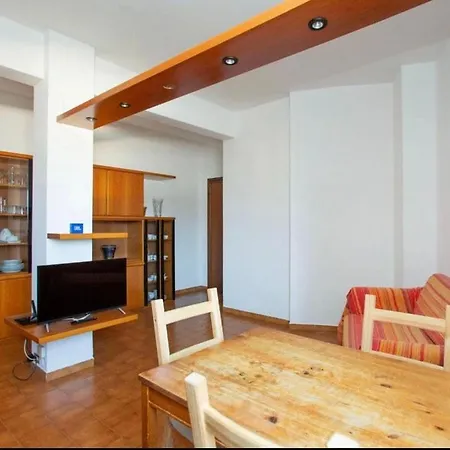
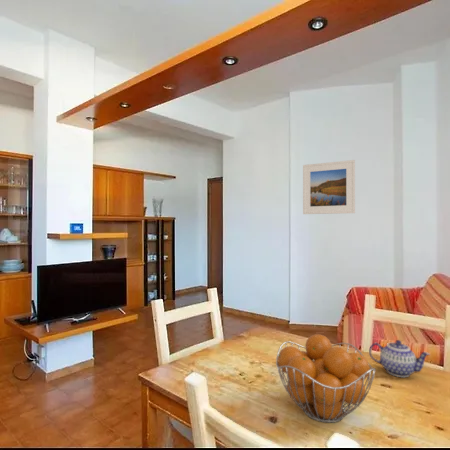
+ teapot [368,339,431,378]
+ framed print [302,159,356,215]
+ fruit basket [275,333,377,424]
